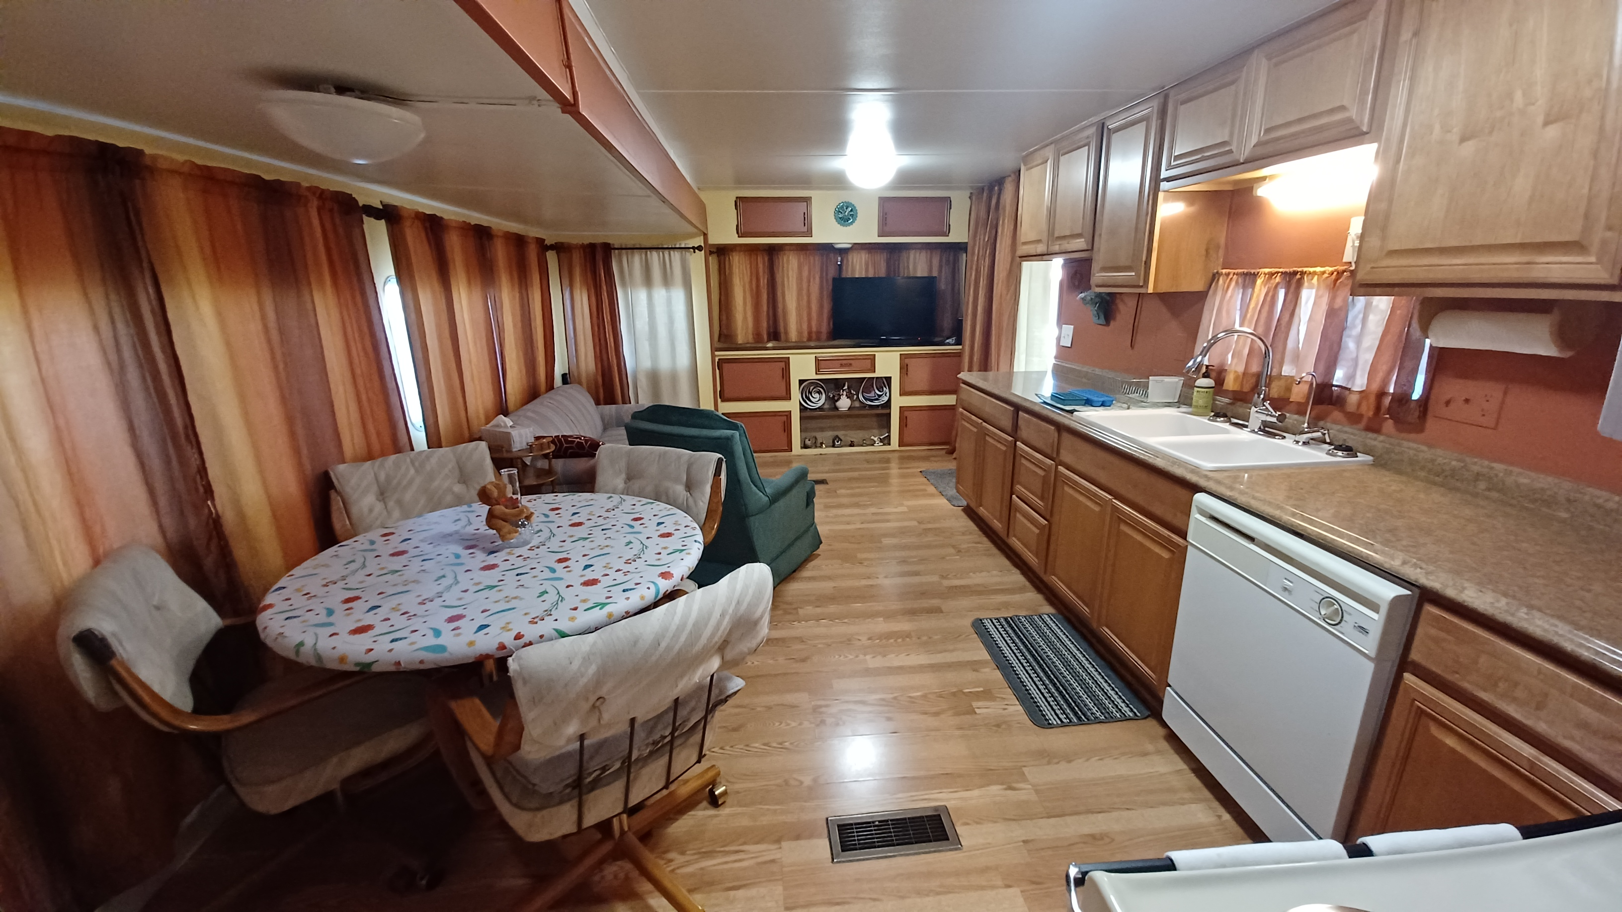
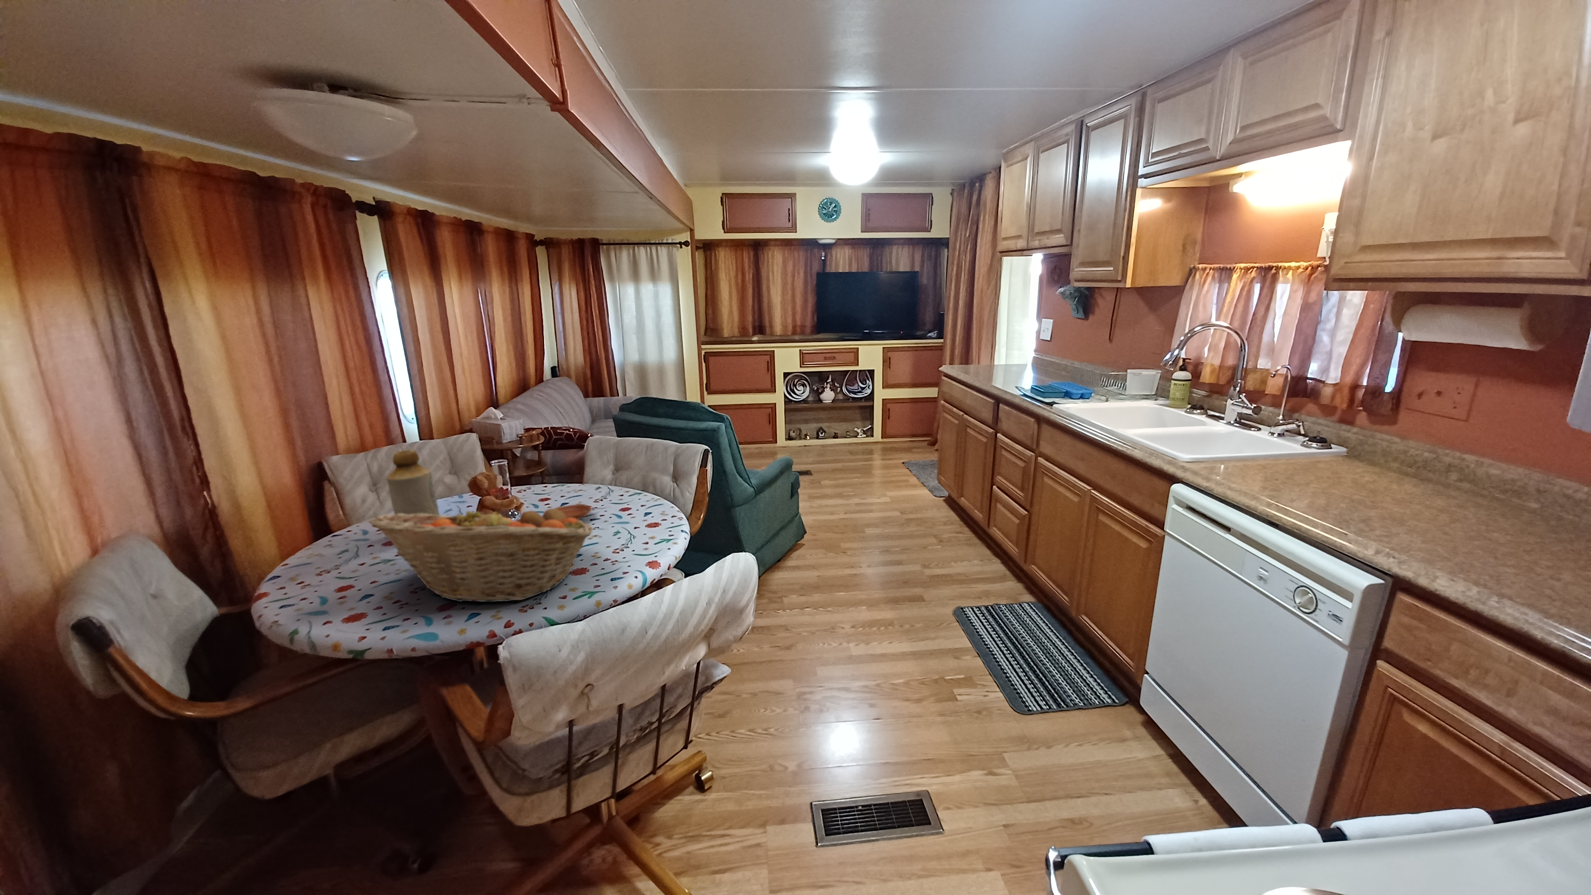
+ fruit basket [368,501,593,602]
+ bottle [386,449,440,516]
+ plate [554,504,592,520]
